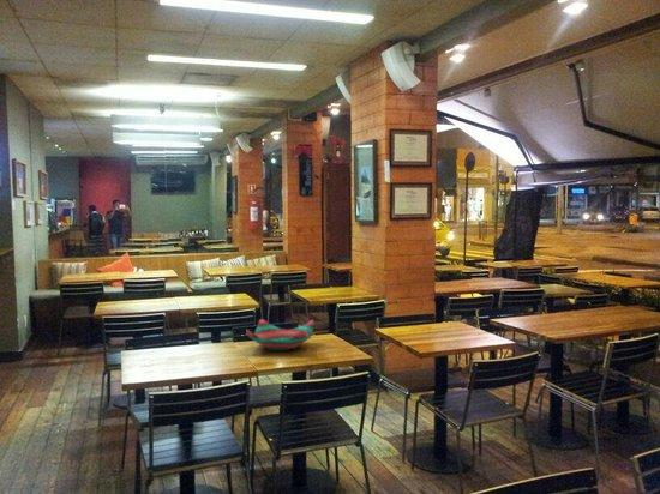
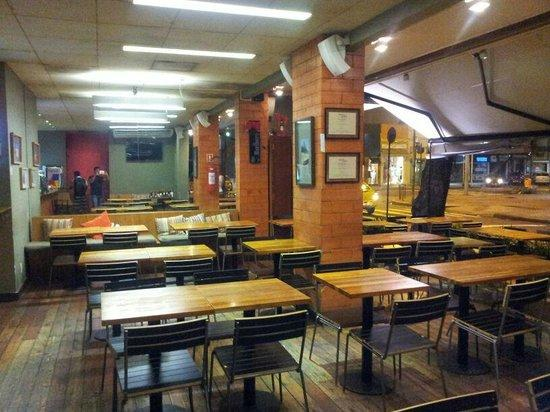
- decorative bowl [245,318,316,351]
